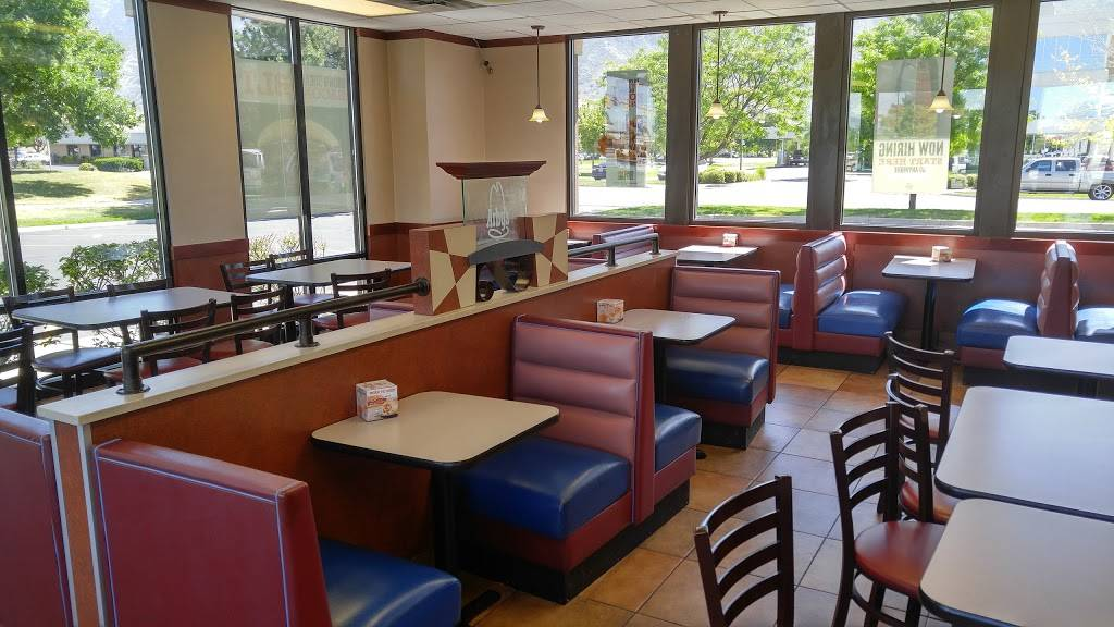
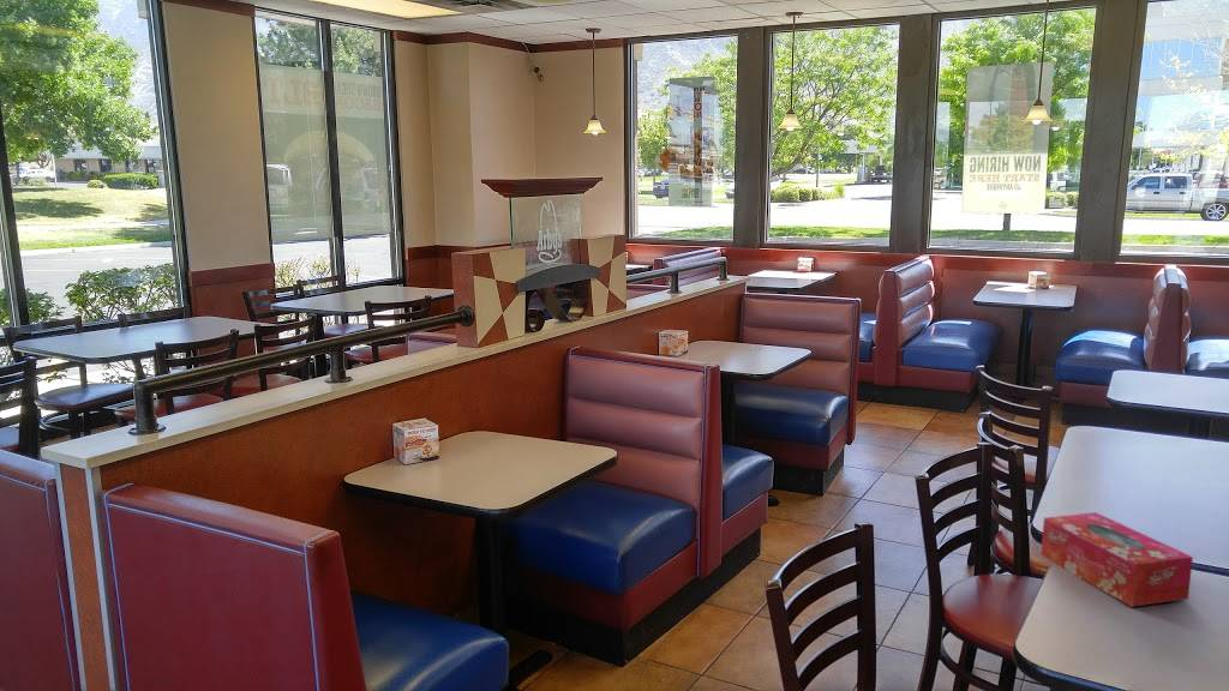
+ tissue box [1041,511,1194,608]
